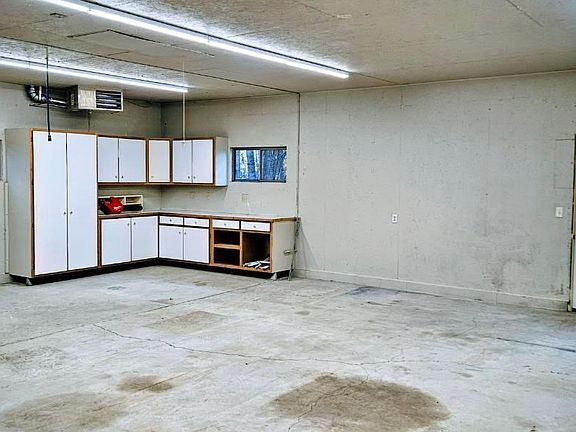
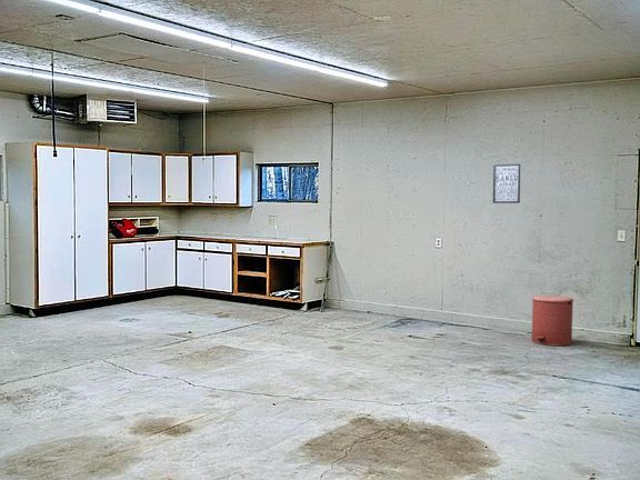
+ trash can [530,294,574,347]
+ wall art [492,162,521,204]
